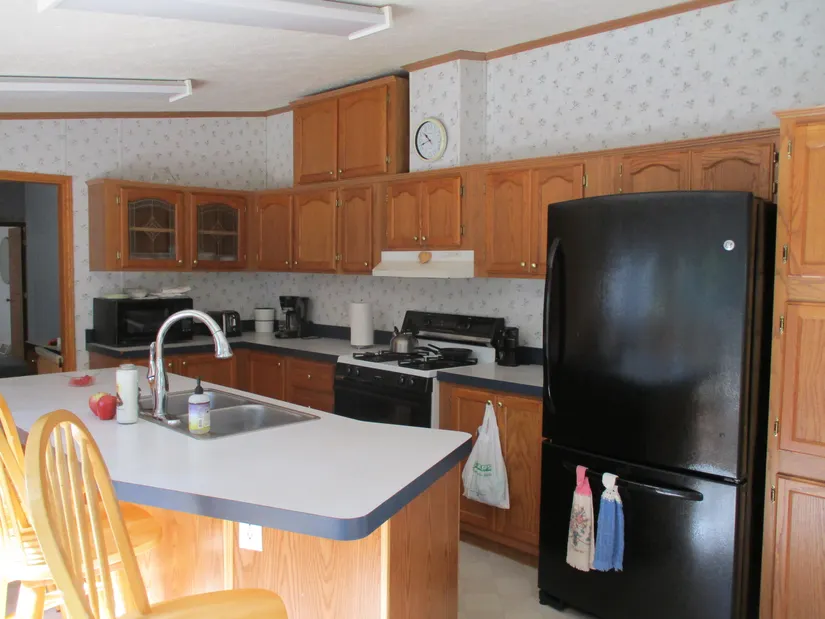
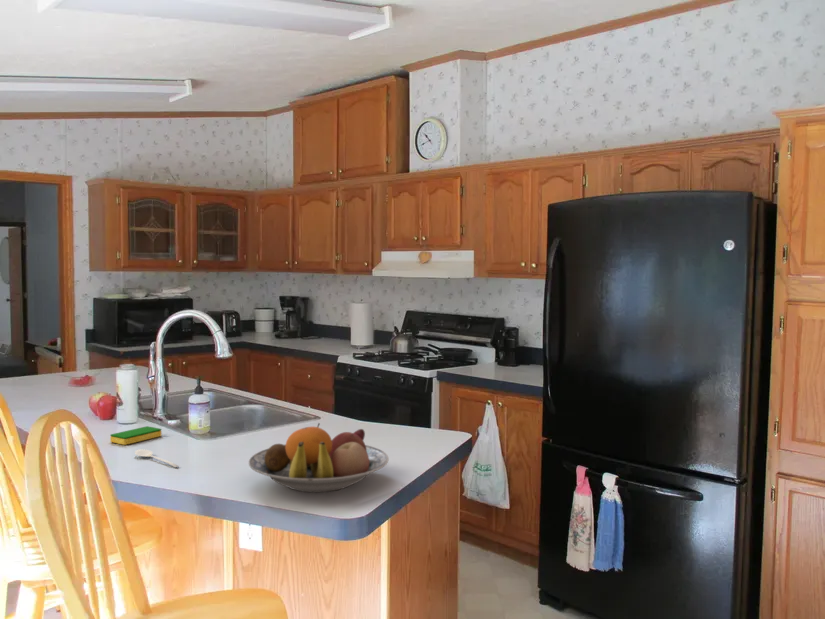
+ stirrer [134,448,180,468]
+ fruit bowl [248,422,390,493]
+ dish sponge [109,425,162,446]
